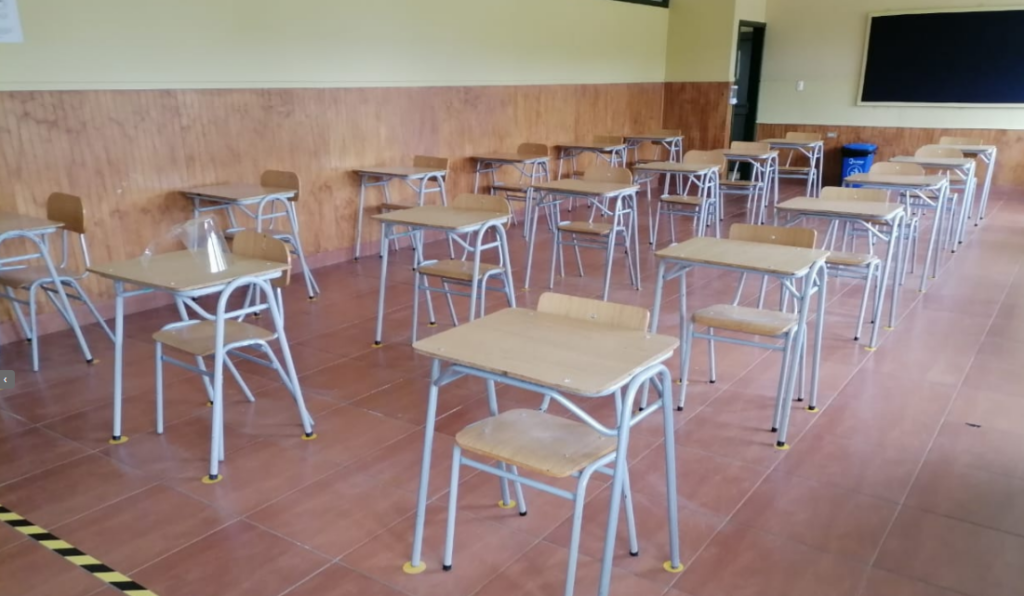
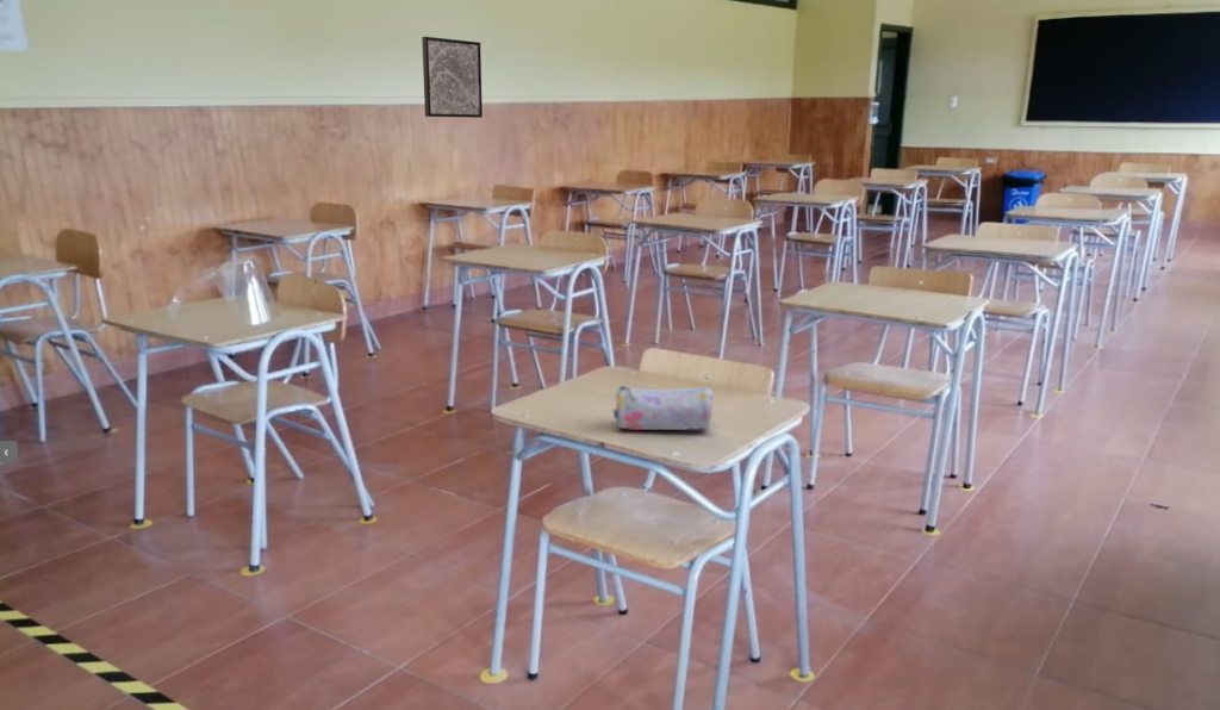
+ wall art [421,36,484,119]
+ pencil case [612,385,715,431]
